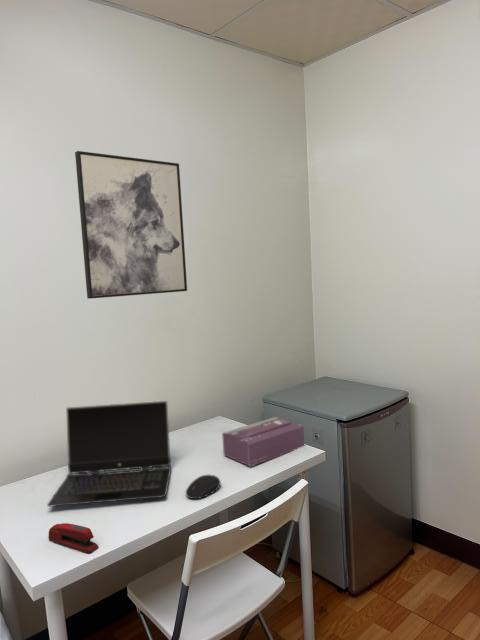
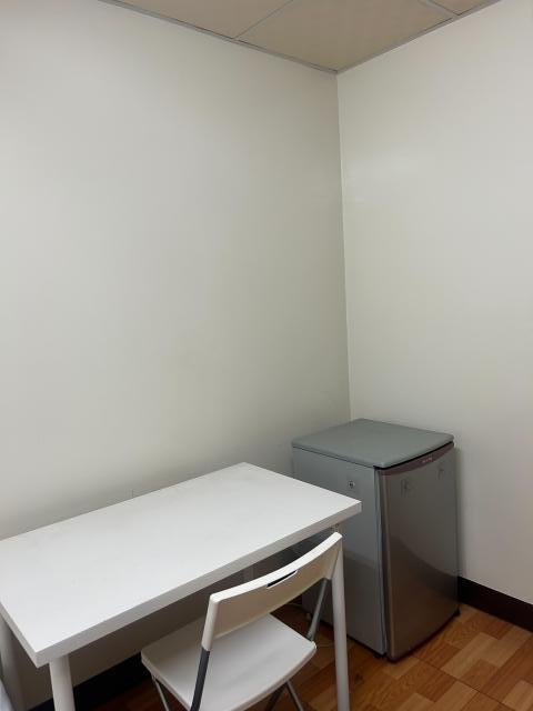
- tissue box [221,416,305,468]
- wall art [74,150,188,300]
- stapler [47,522,99,554]
- computer mouse [185,474,222,500]
- laptop computer [46,400,172,508]
